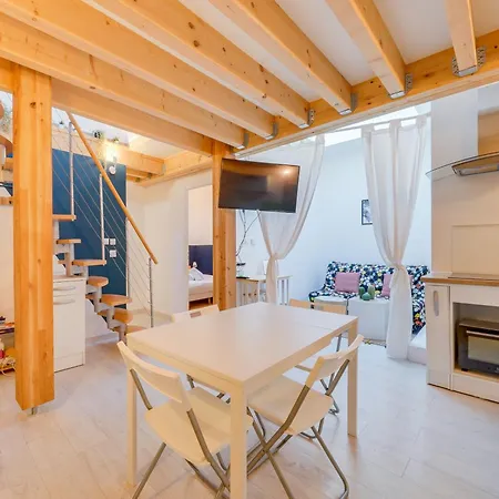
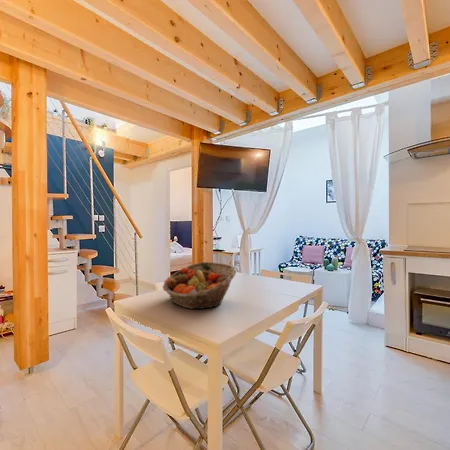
+ fruit basket [162,261,237,310]
